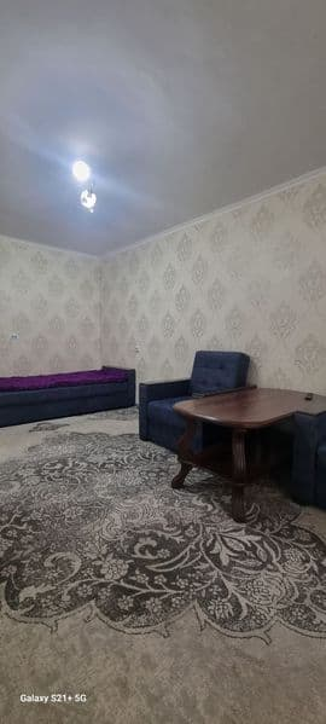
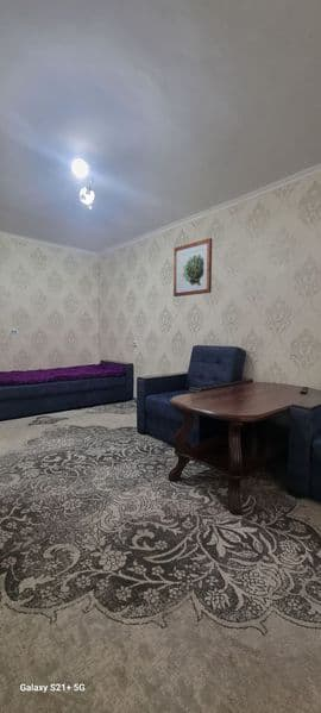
+ wall art [172,237,213,298]
